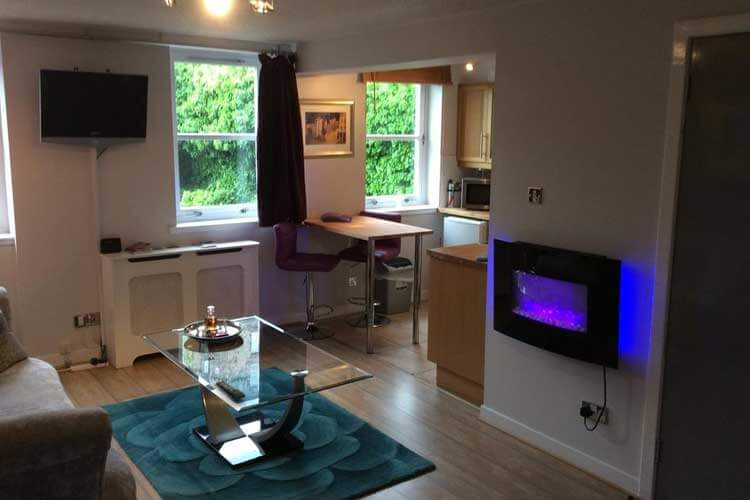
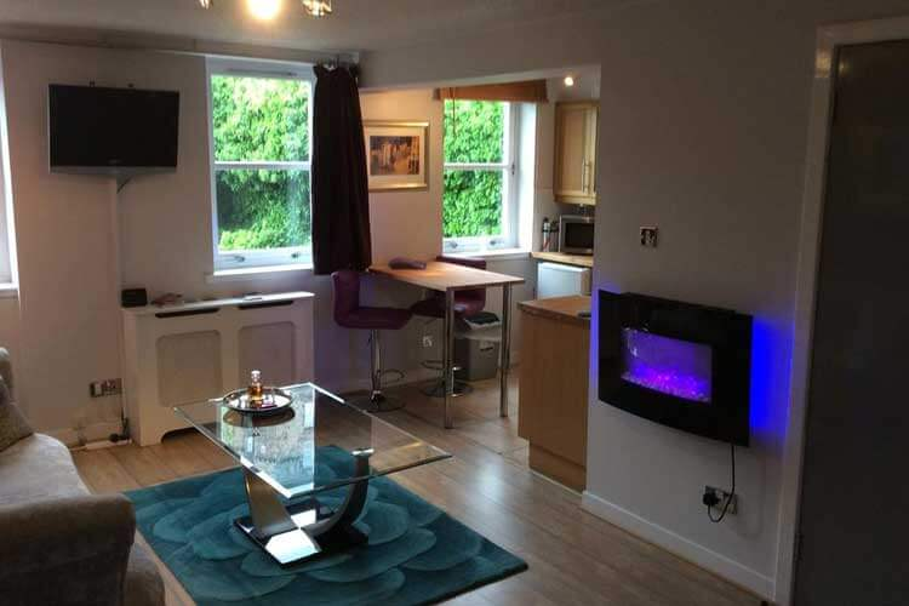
- remote control [215,380,247,400]
